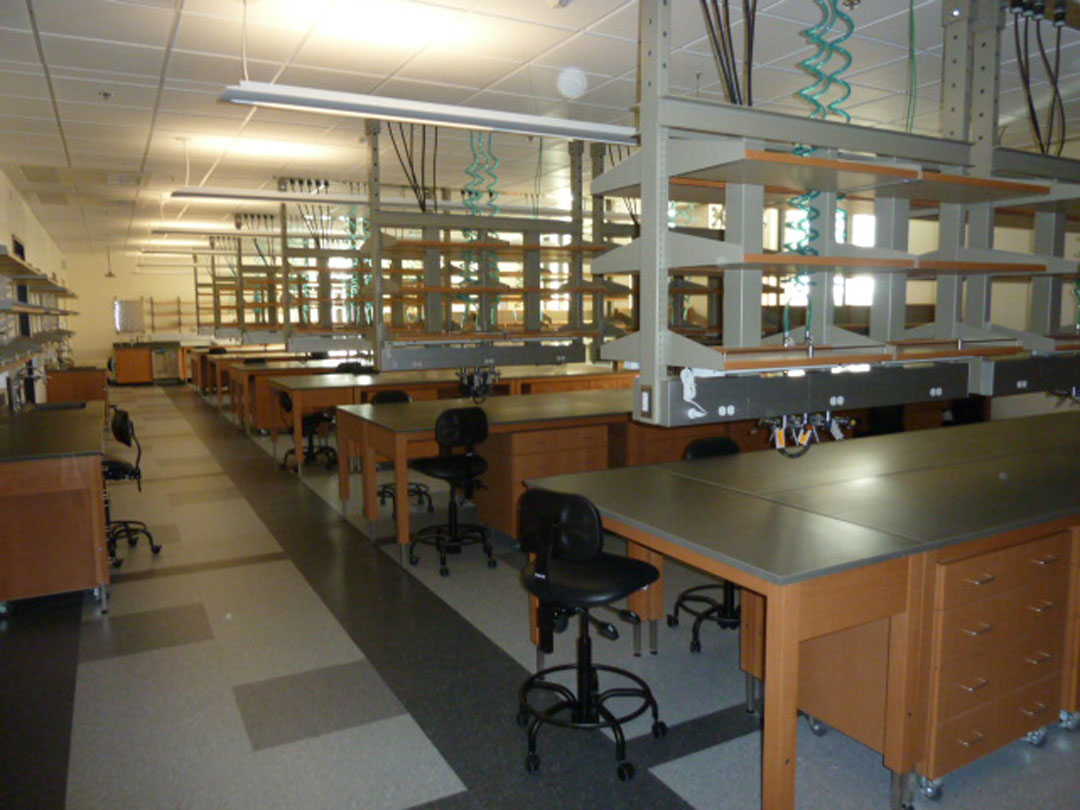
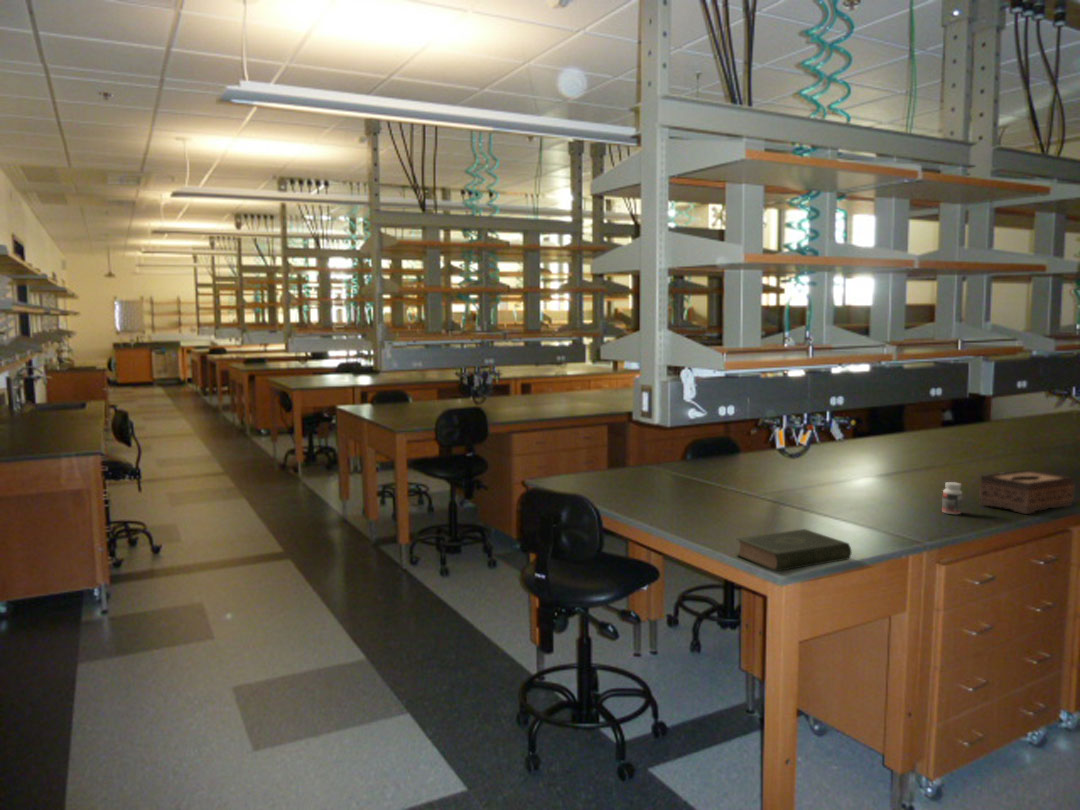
+ book [735,528,853,572]
+ tissue box [978,469,1076,515]
+ pill bottle [941,481,963,515]
